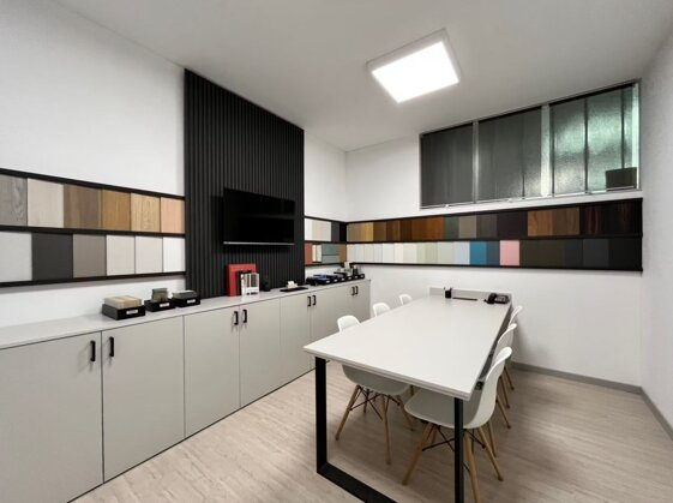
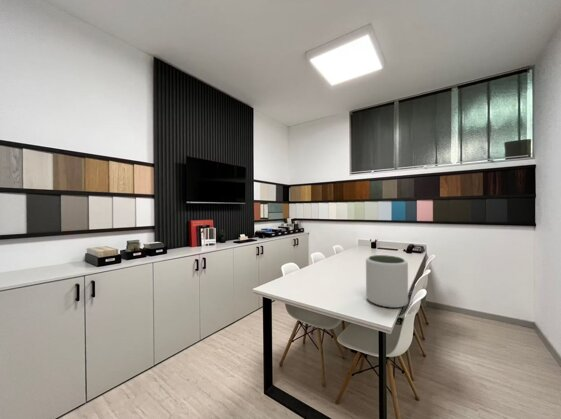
+ plant pot [365,254,409,309]
